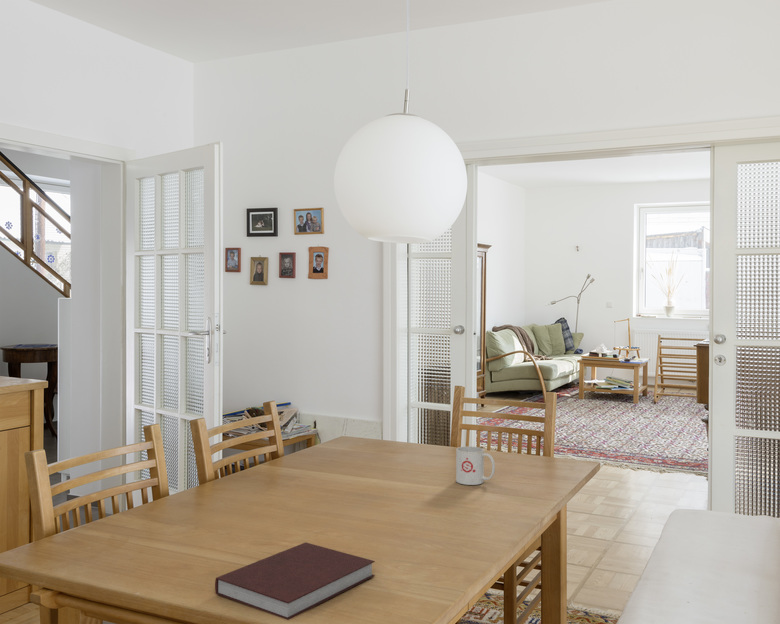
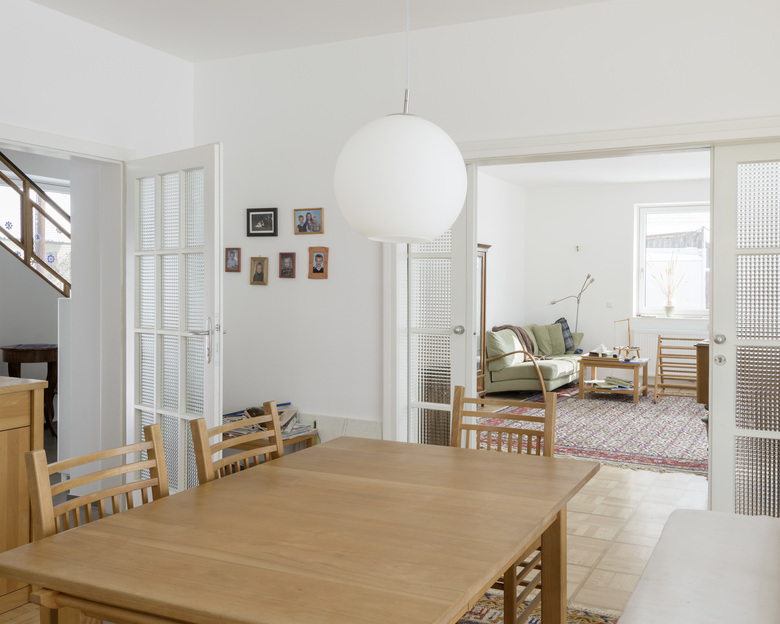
- mug [455,445,496,486]
- notebook [214,541,376,621]
